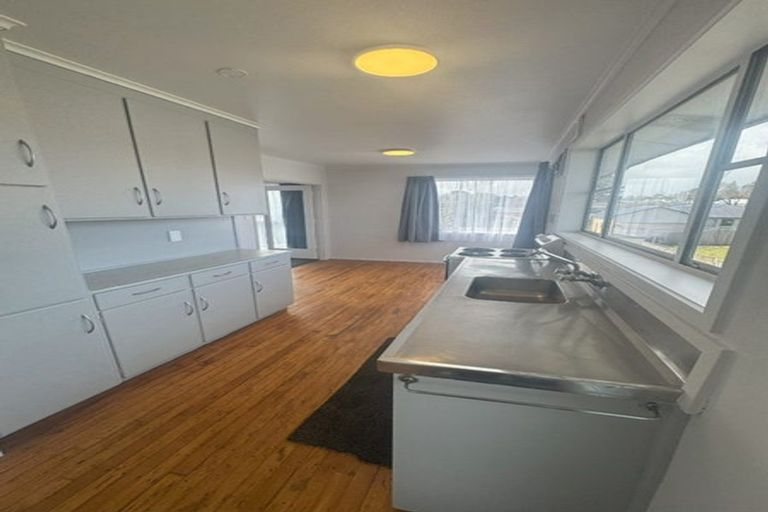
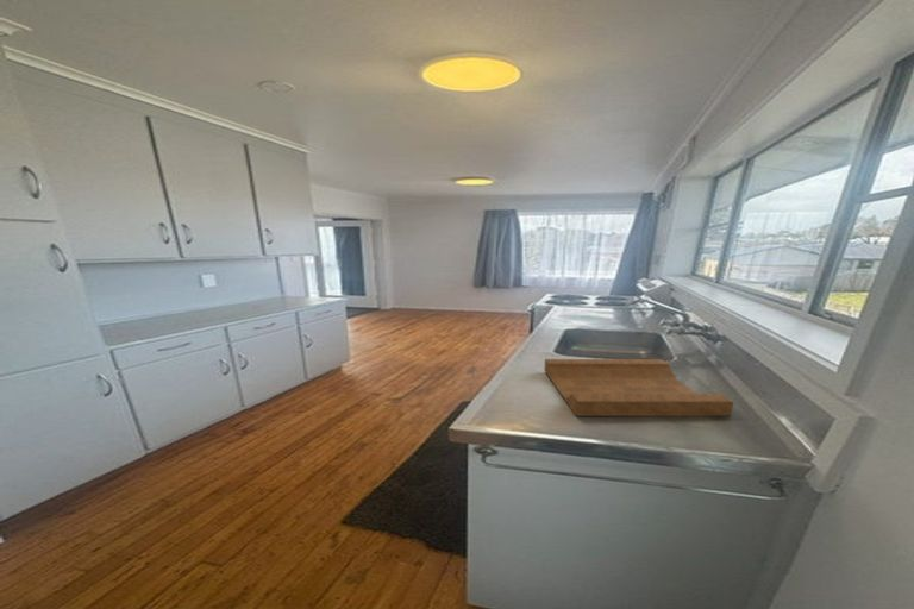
+ cutting board [543,358,734,417]
